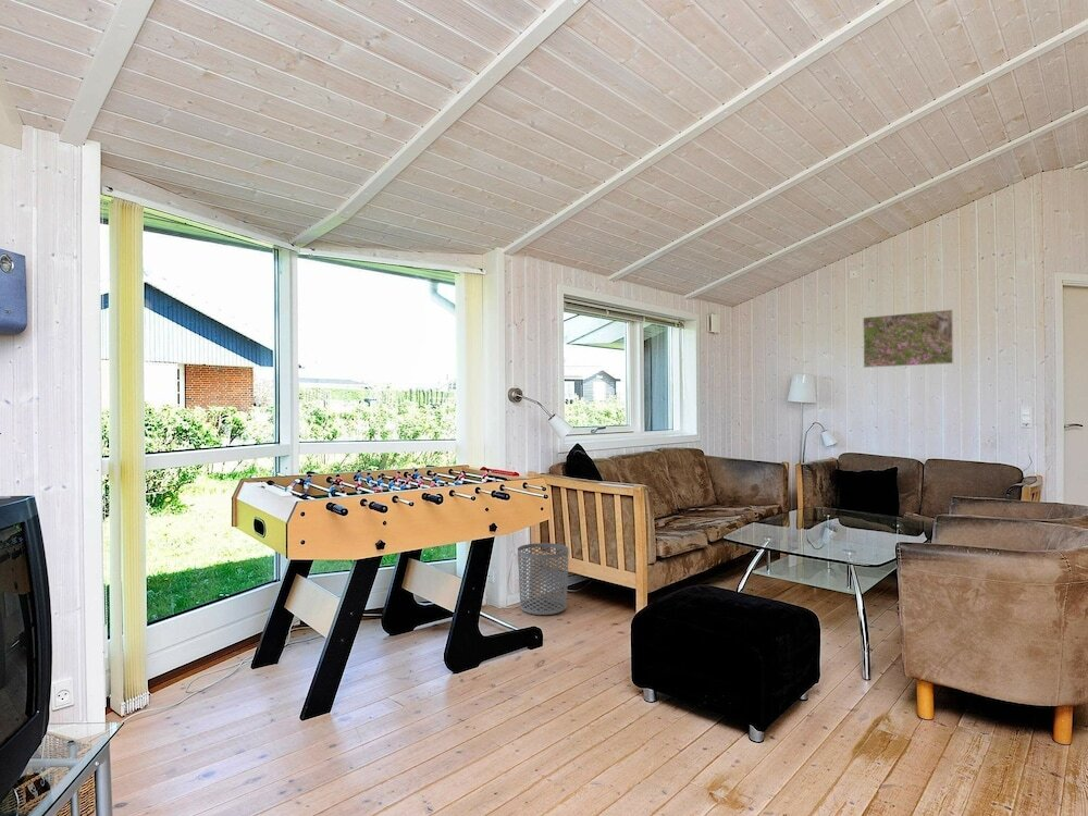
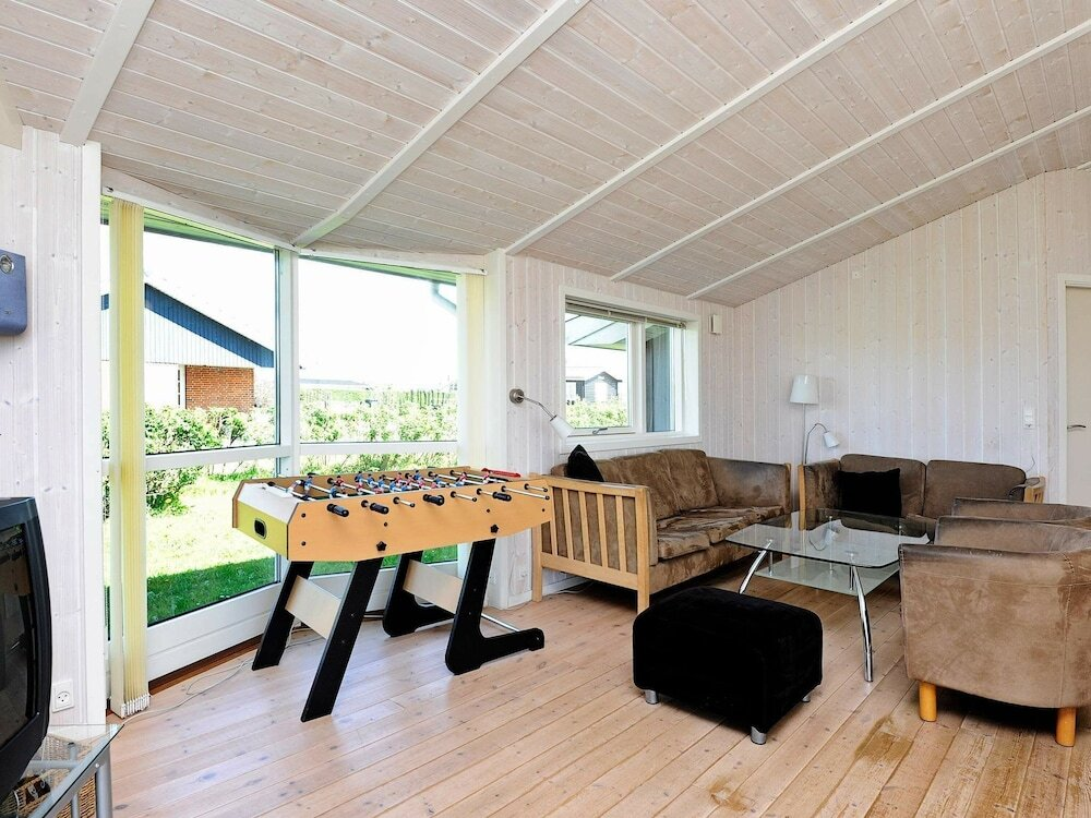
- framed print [862,309,954,369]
- waste bin [517,542,570,616]
